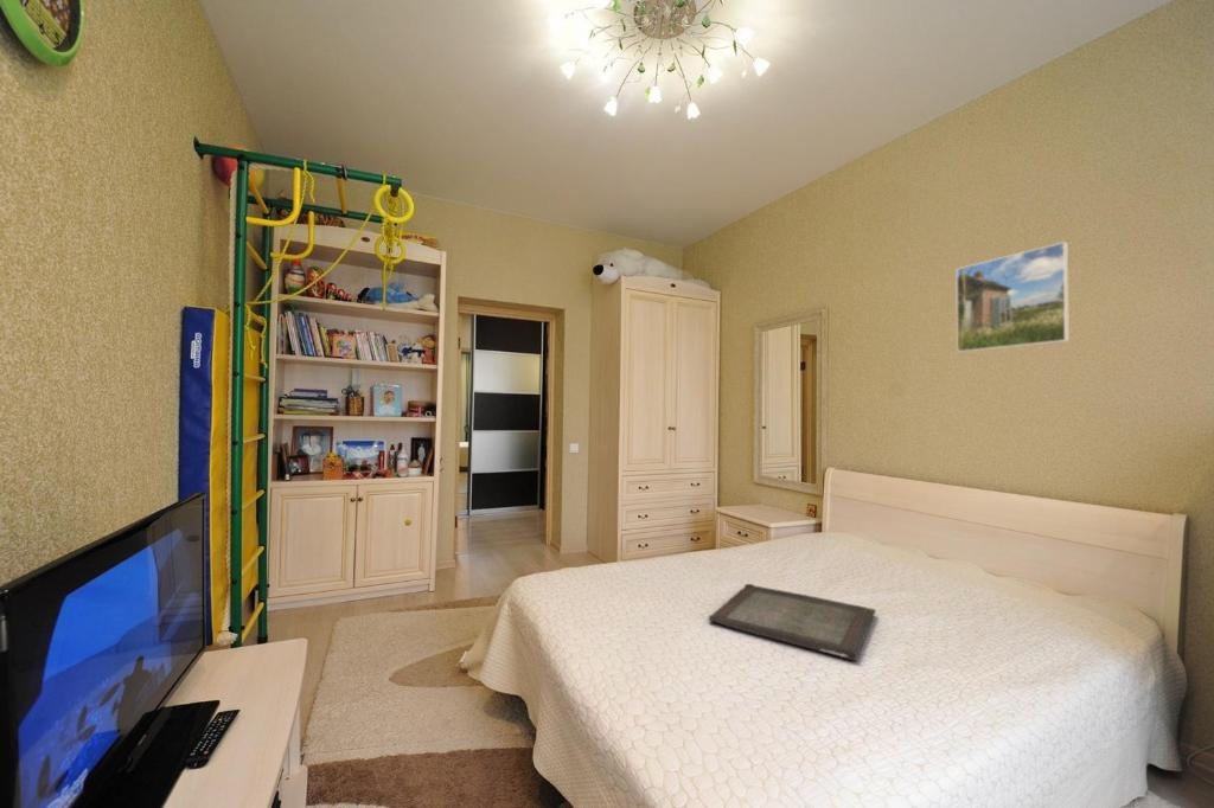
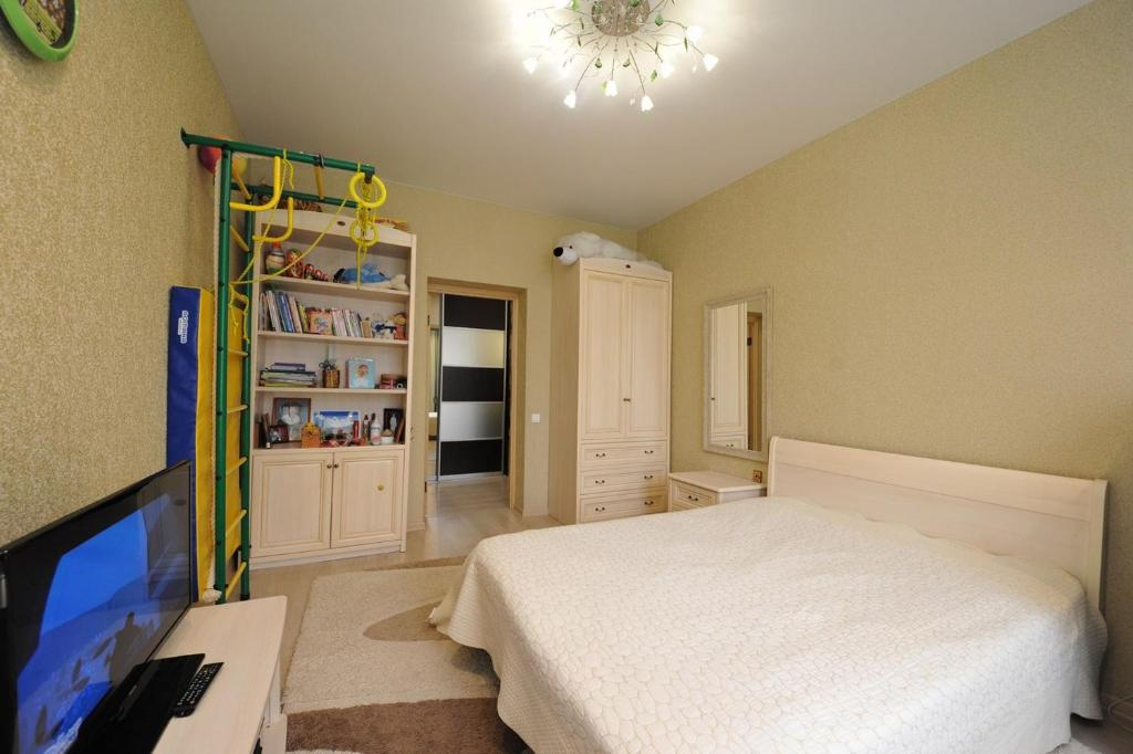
- serving tray [708,583,877,662]
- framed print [956,241,1071,354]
